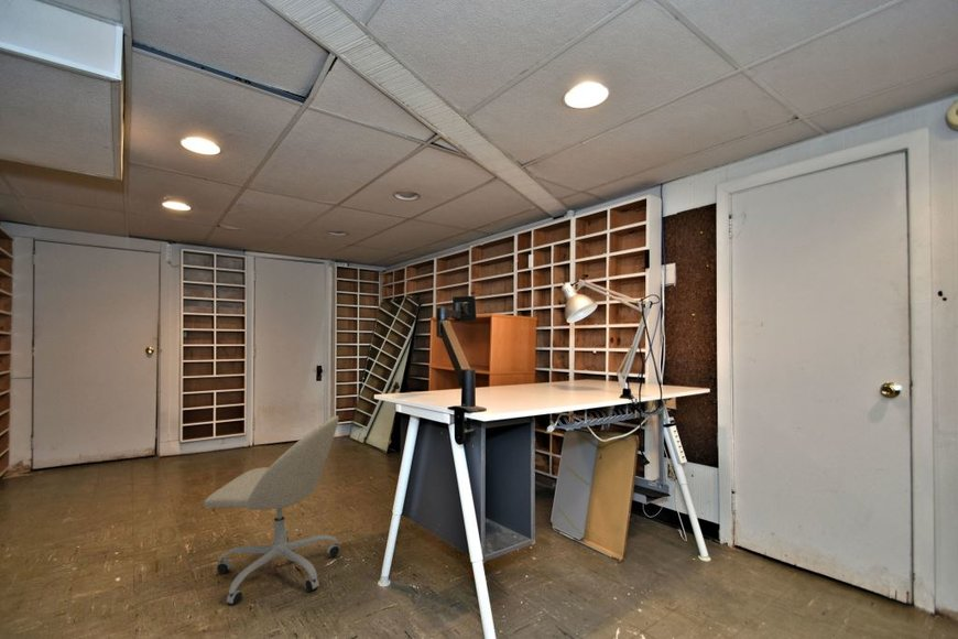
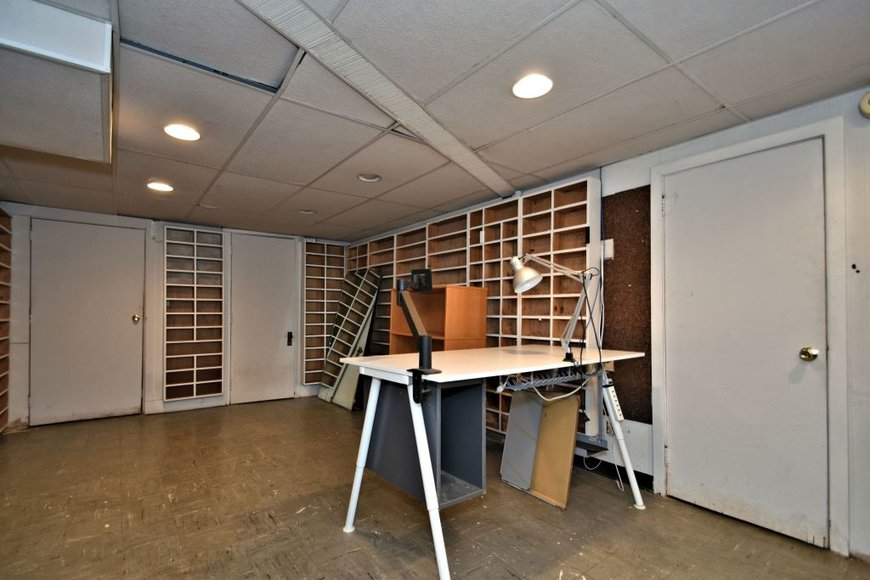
- office chair [203,414,341,606]
